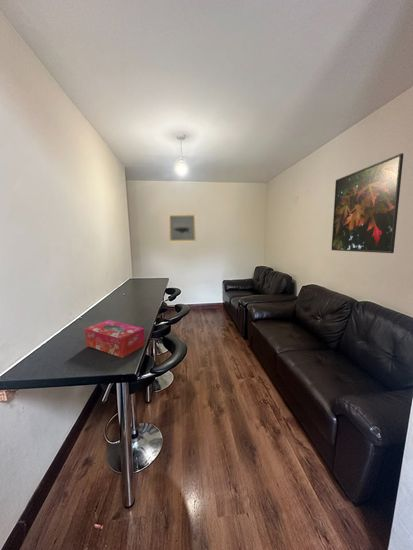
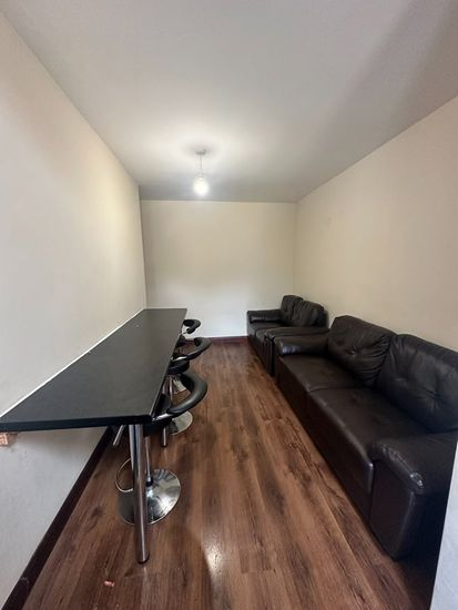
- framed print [330,152,404,254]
- wall art [168,214,197,243]
- tissue box [84,319,146,359]
